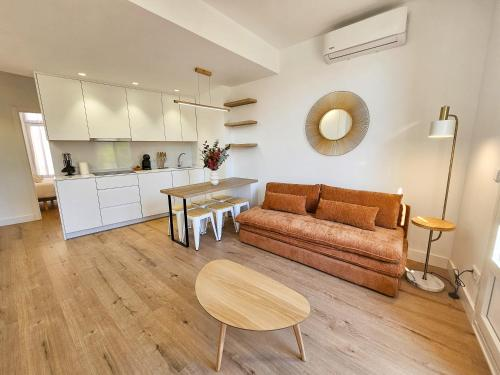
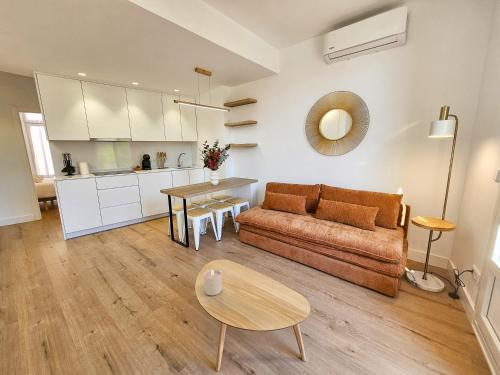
+ candle [202,268,223,296]
